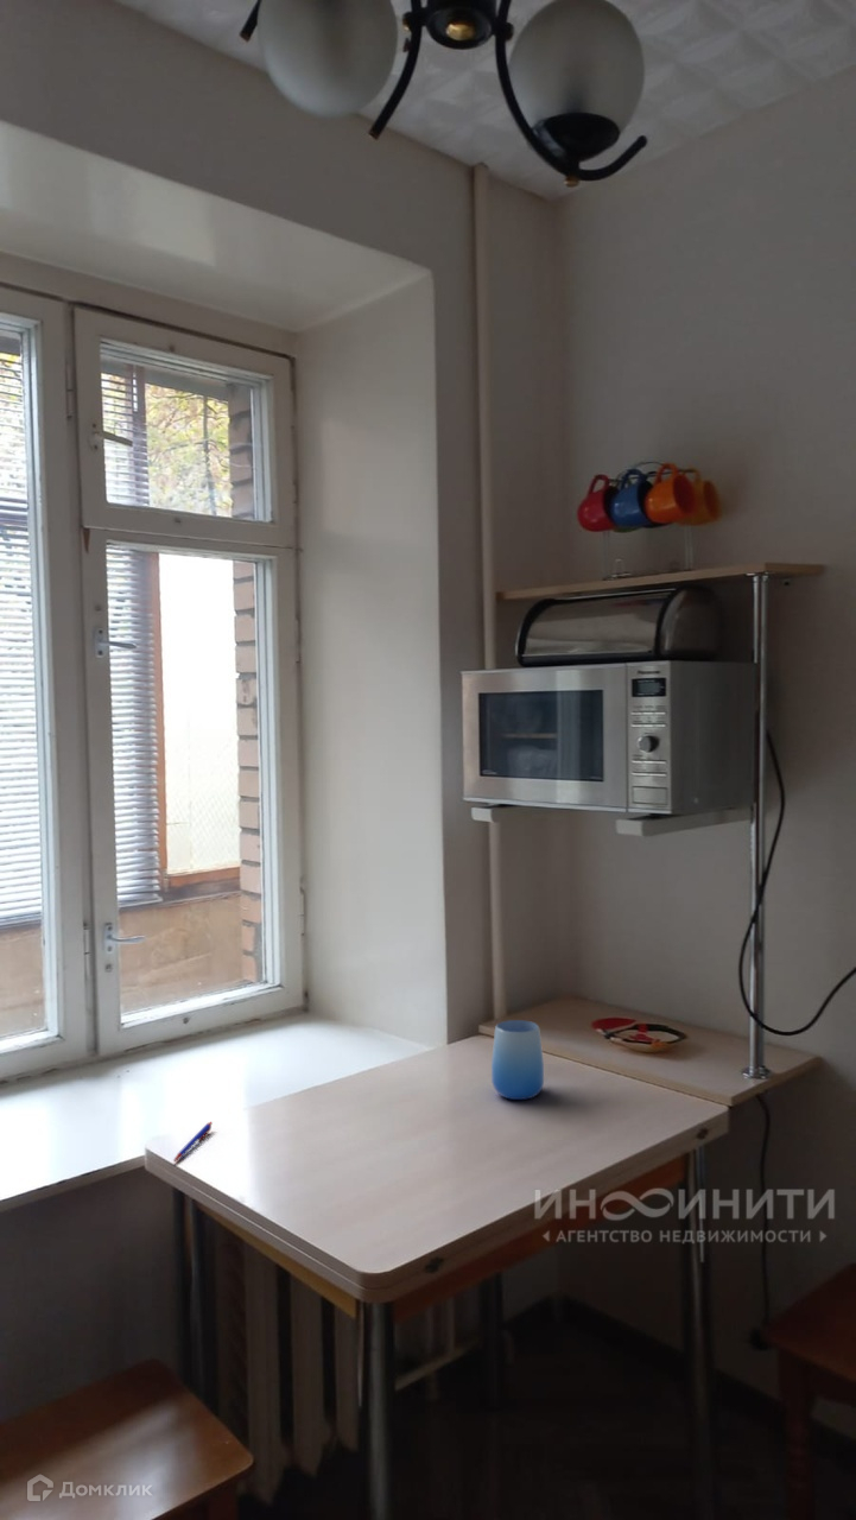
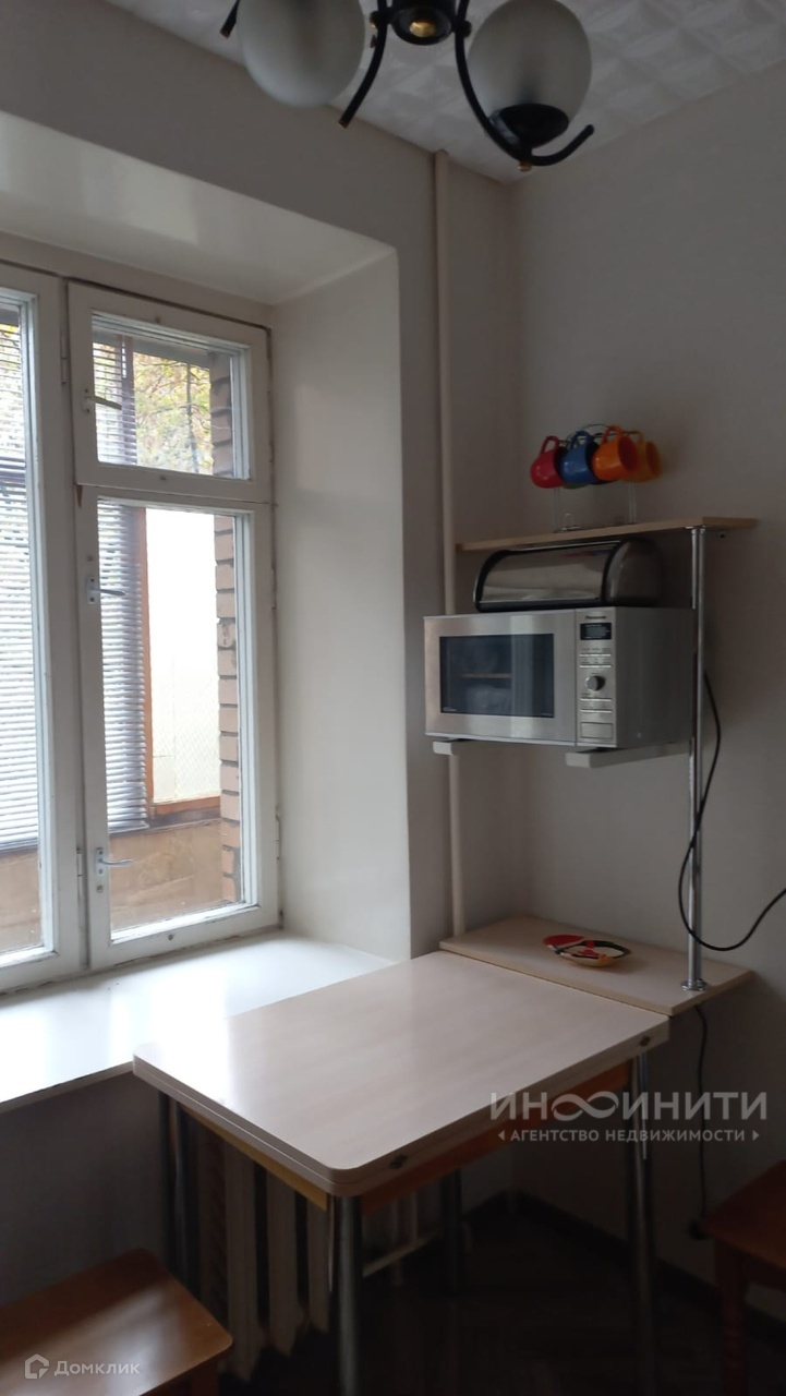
- pen [172,1121,214,1163]
- cup [490,1019,545,1101]
